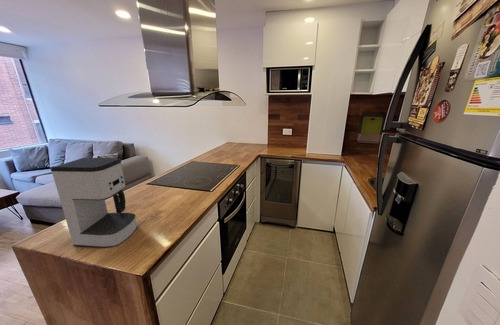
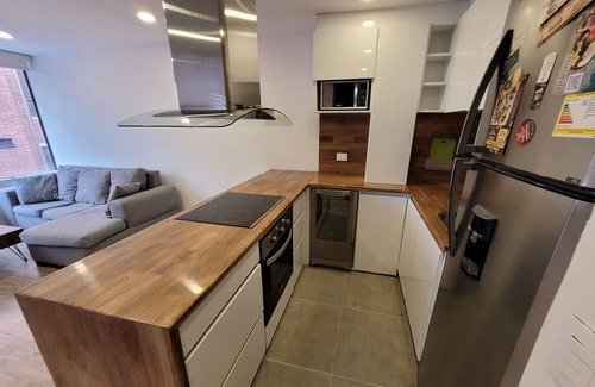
- coffee maker [50,157,138,249]
